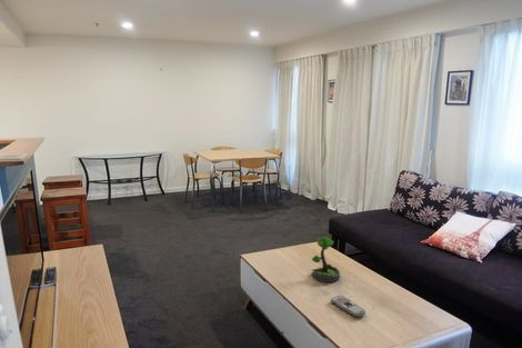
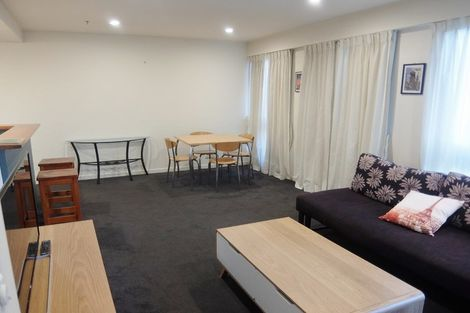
- remote control [330,295,367,318]
- plant [310,236,341,284]
